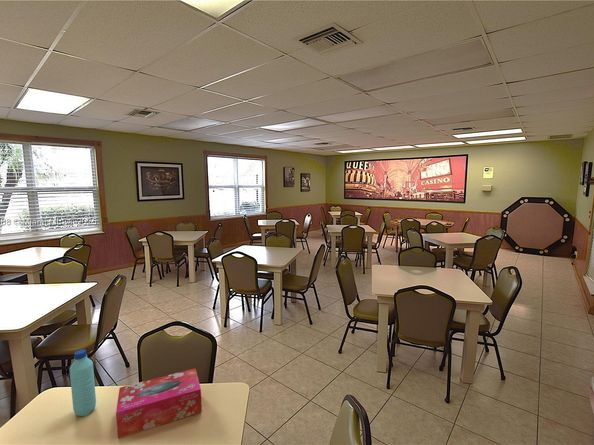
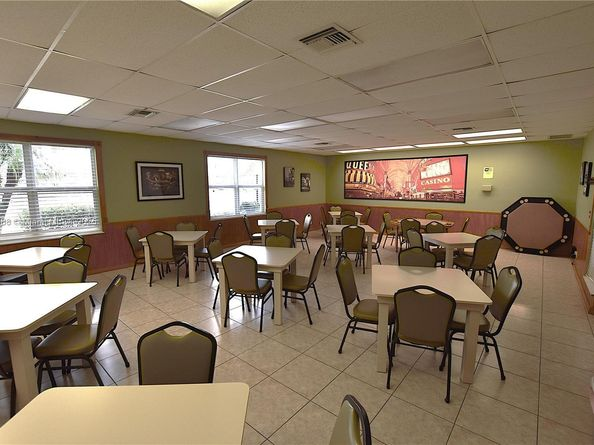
- water bottle [69,348,97,417]
- tissue box [115,368,203,439]
